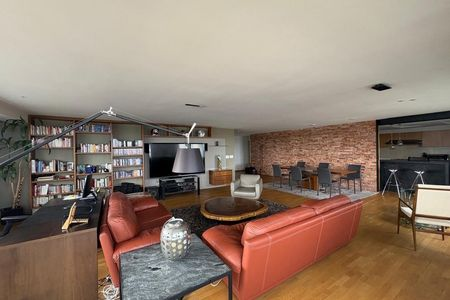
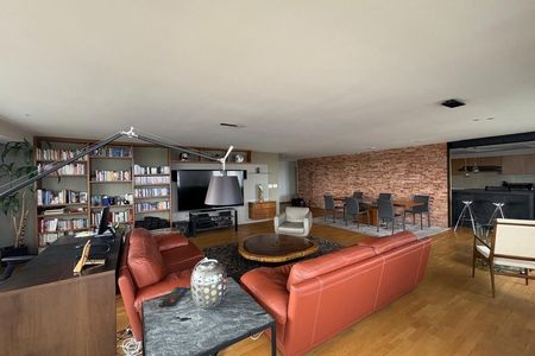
+ remote control [160,286,188,307]
